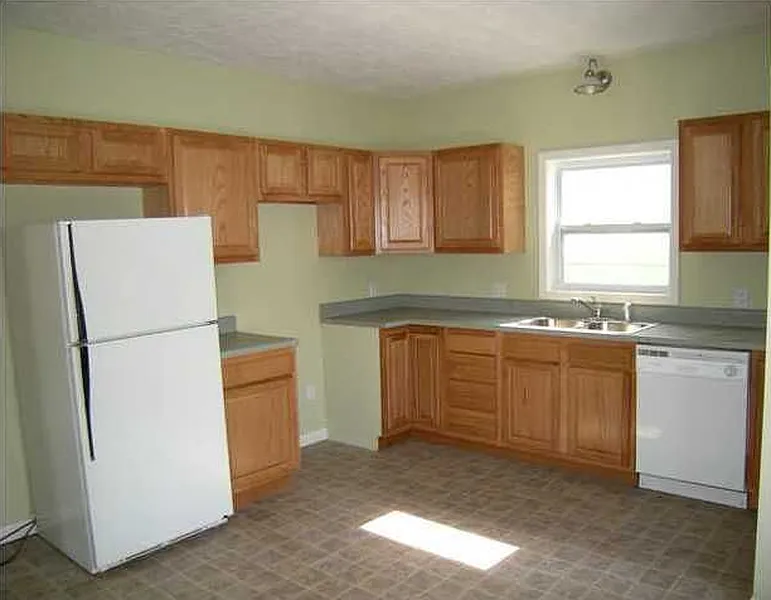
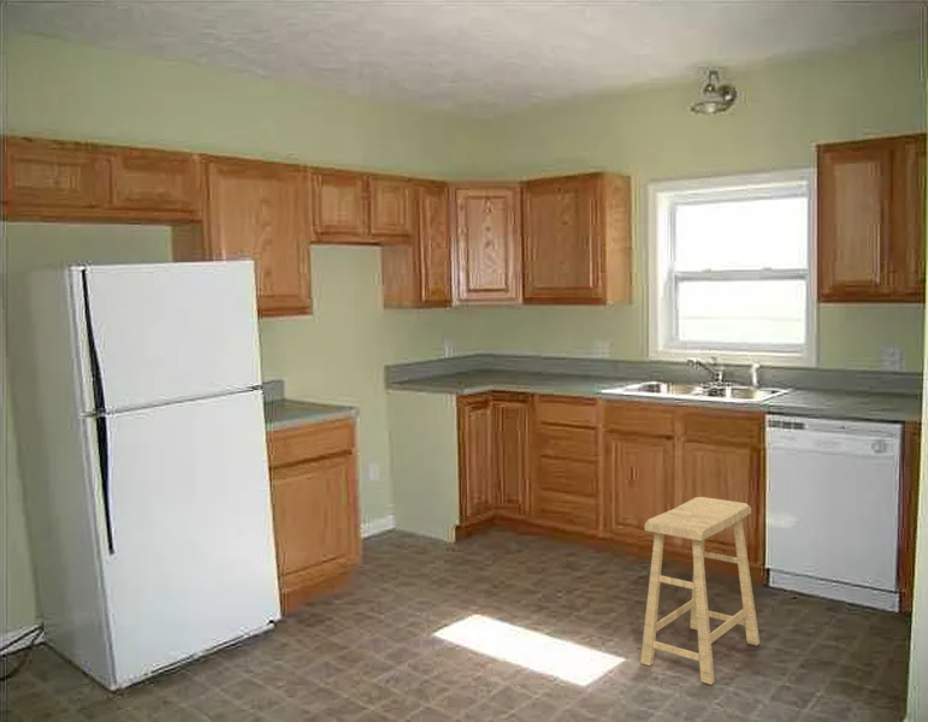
+ stool [639,496,761,686]
